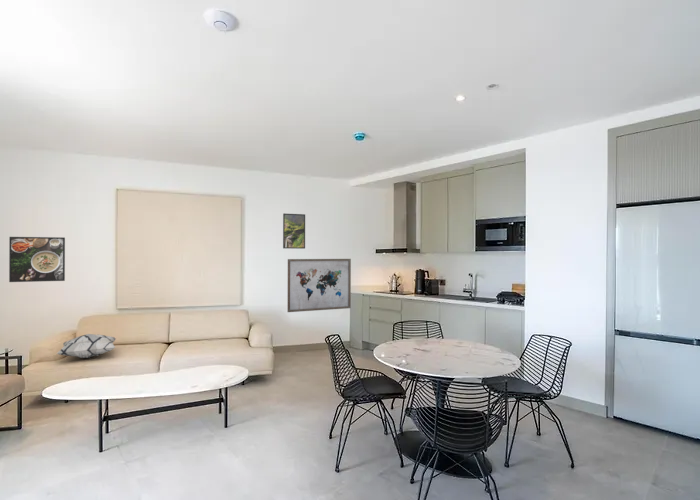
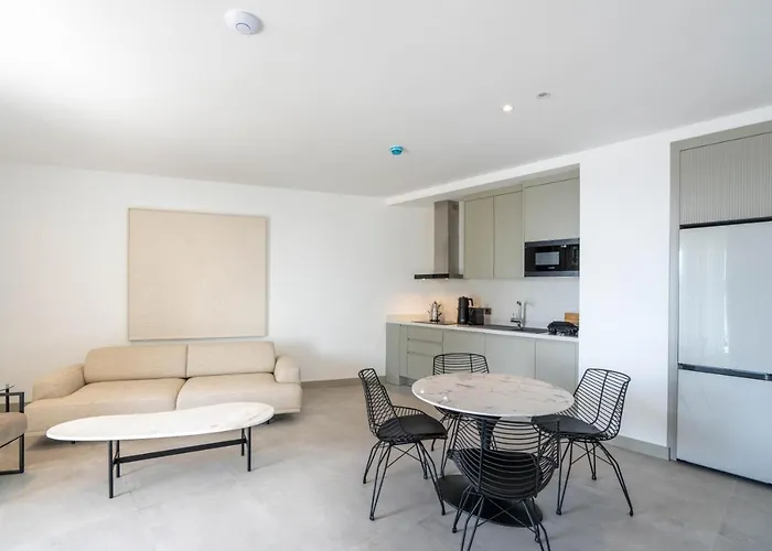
- decorative pillow [55,333,116,359]
- wall art [287,258,352,313]
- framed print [8,236,66,283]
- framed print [282,212,306,250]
